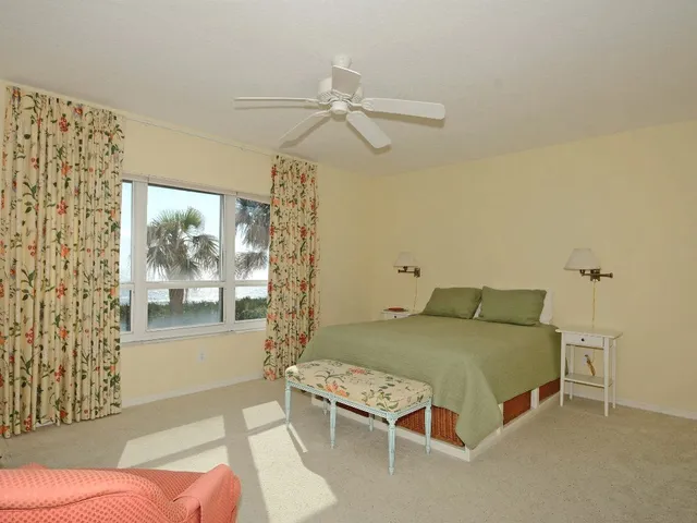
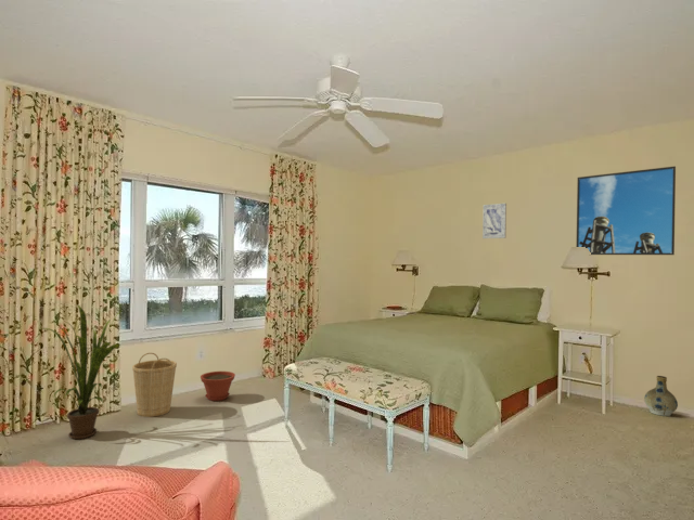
+ ceramic jug [643,375,679,417]
+ basket [131,352,178,418]
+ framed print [575,166,677,256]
+ plant pot [200,370,236,402]
+ house plant [42,303,123,440]
+ wall art [481,203,507,239]
